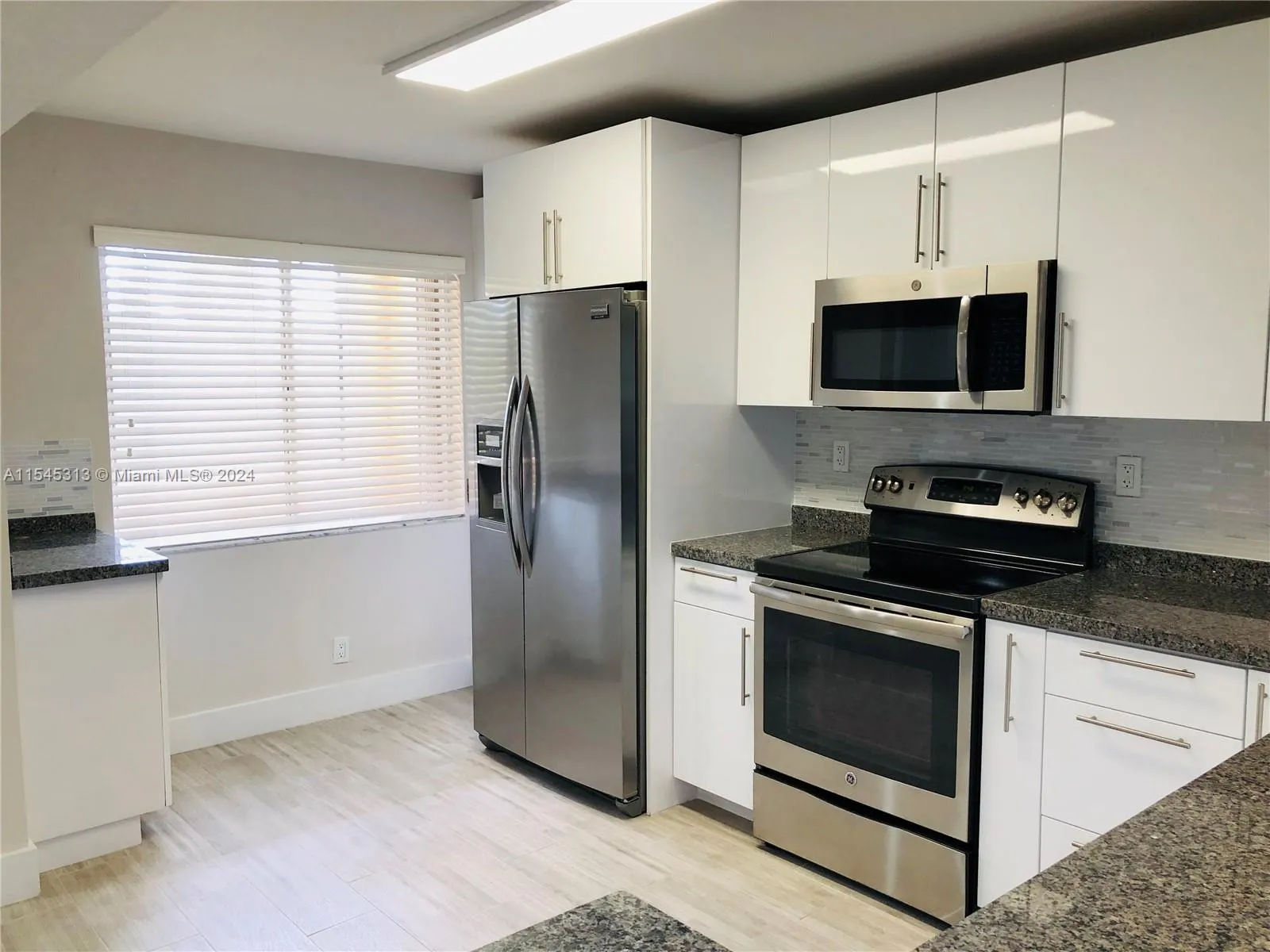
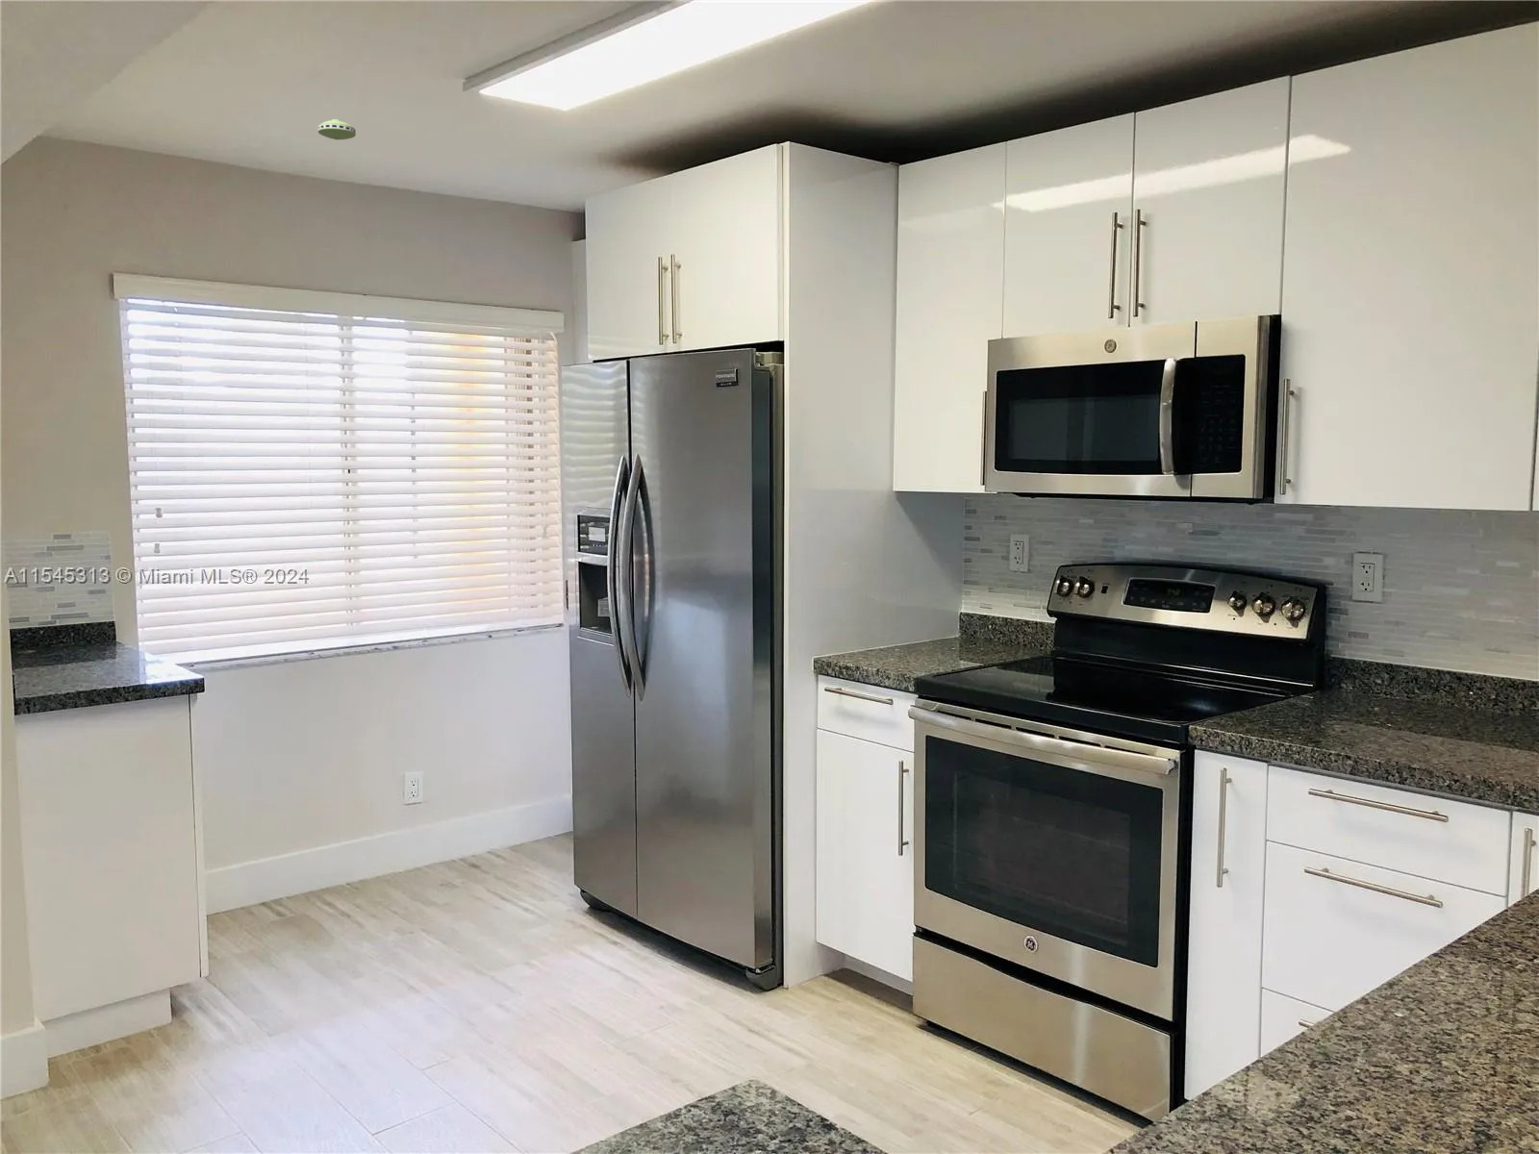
+ smoke detector [317,119,356,141]
